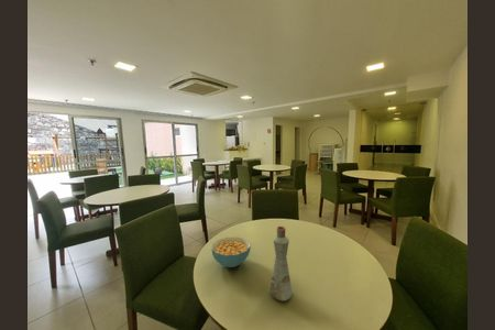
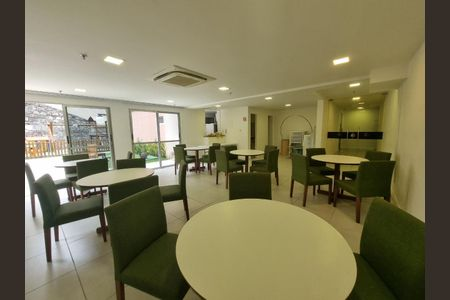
- cereal bowl [210,235,252,268]
- bottle [270,226,293,301]
